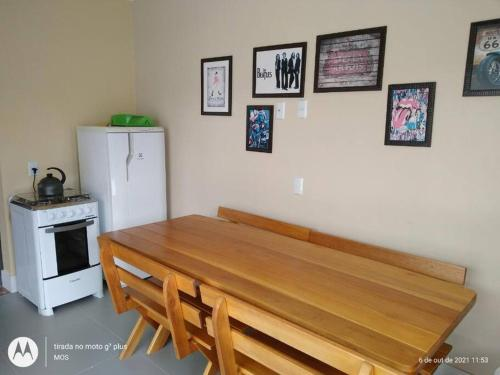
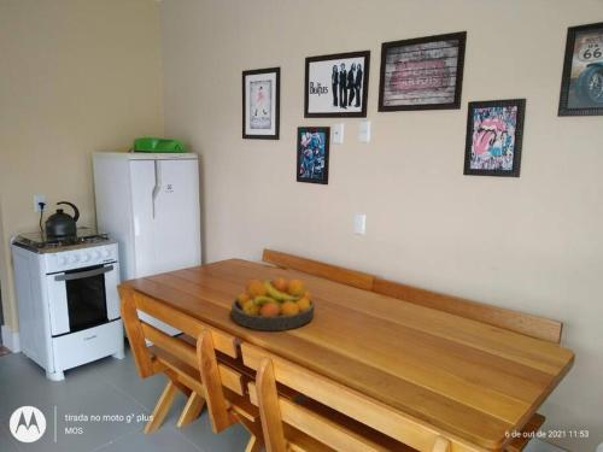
+ fruit bowl [230,277,315,331]
